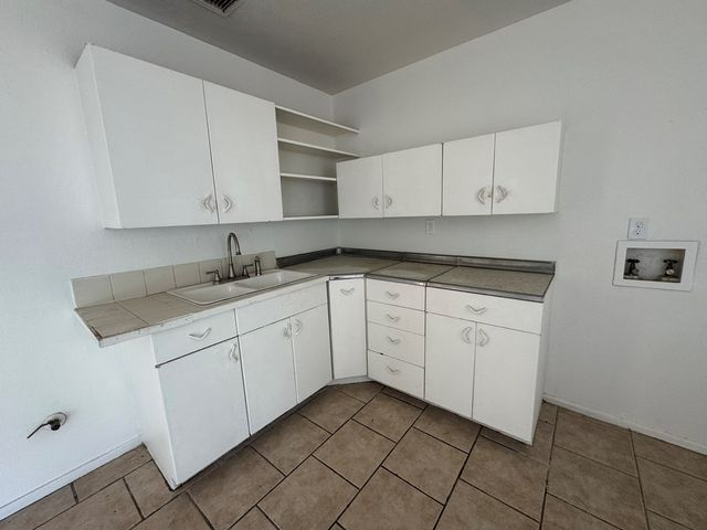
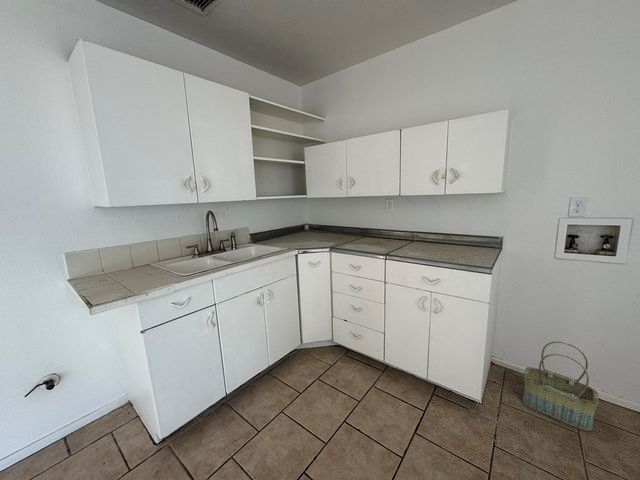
+ basket [522,340,600,432]
